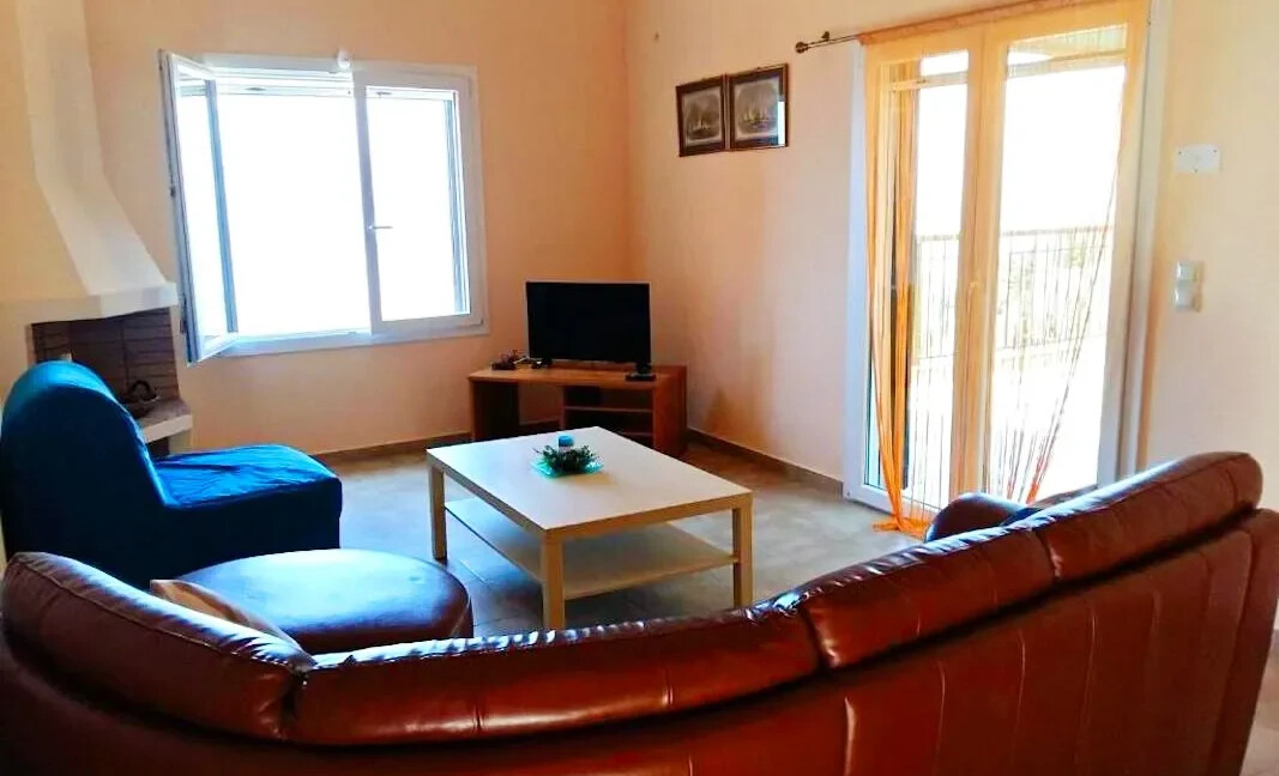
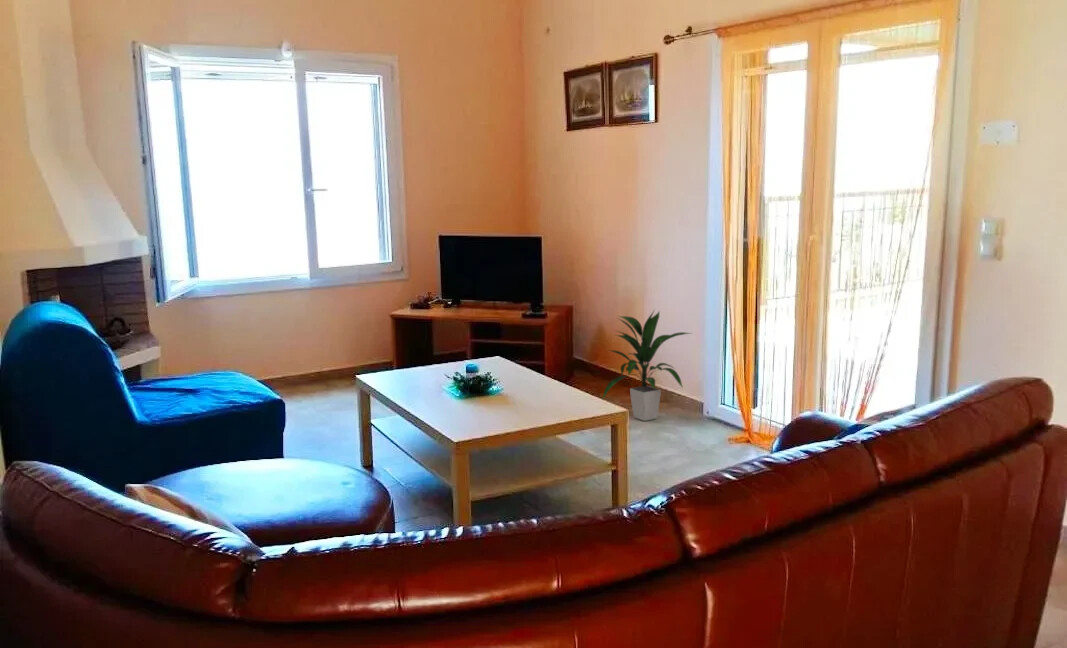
+ indoor plant [601,308,692,422]
